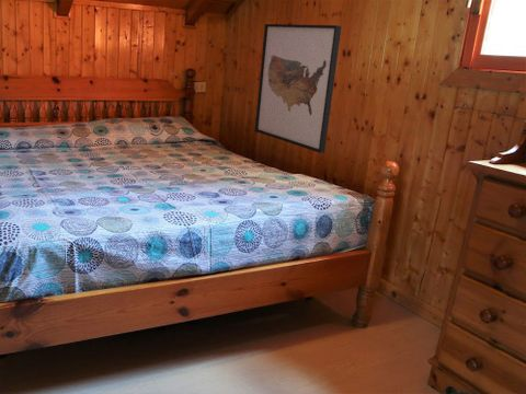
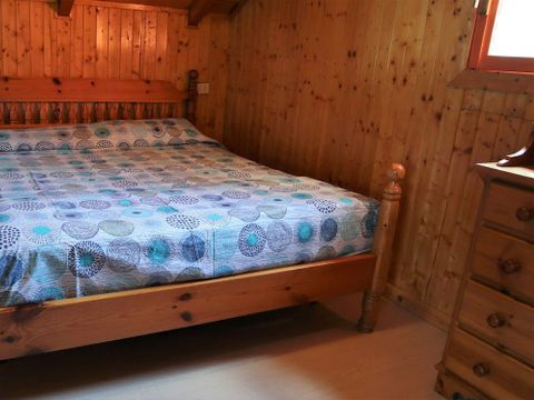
- wall art [254,23,342,154]
